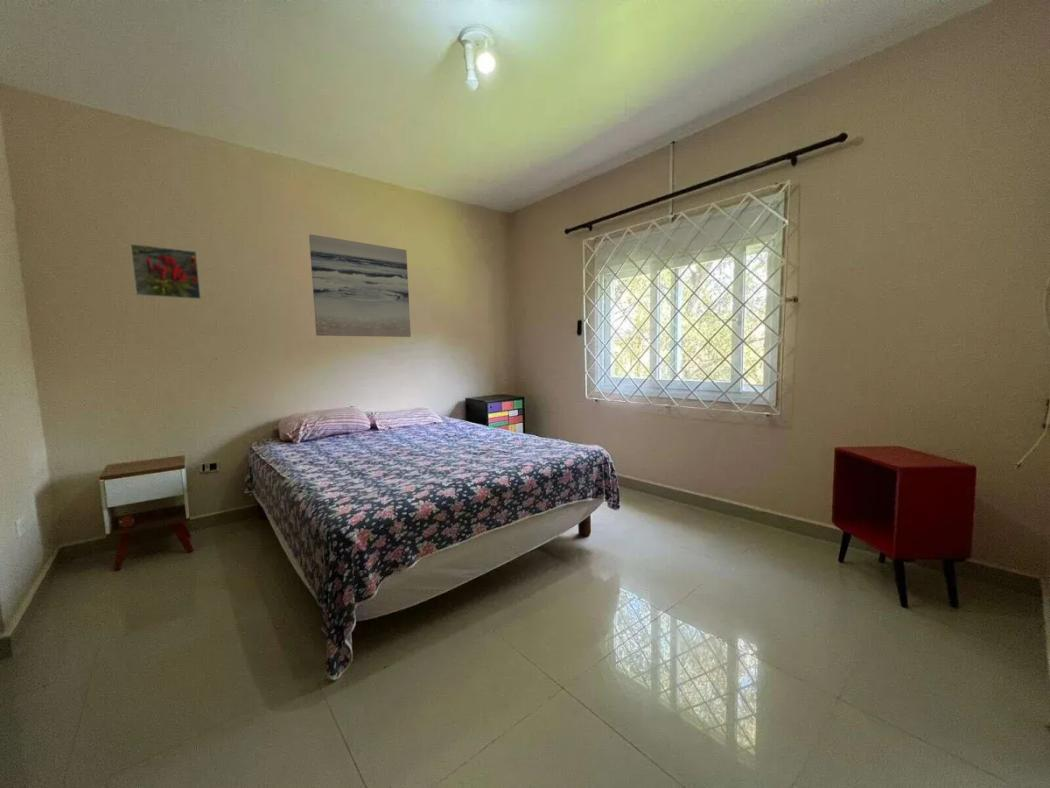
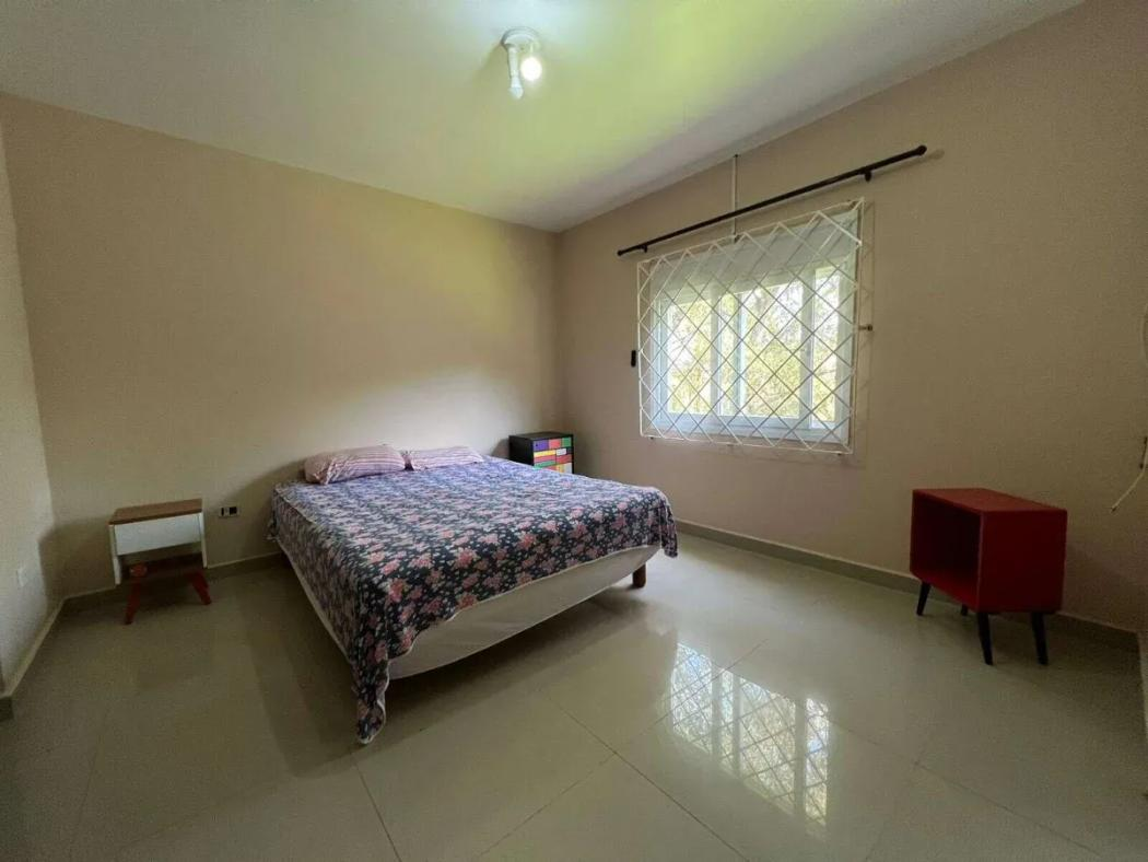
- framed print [129,243,202,301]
- wall art [308,233,412,338]
